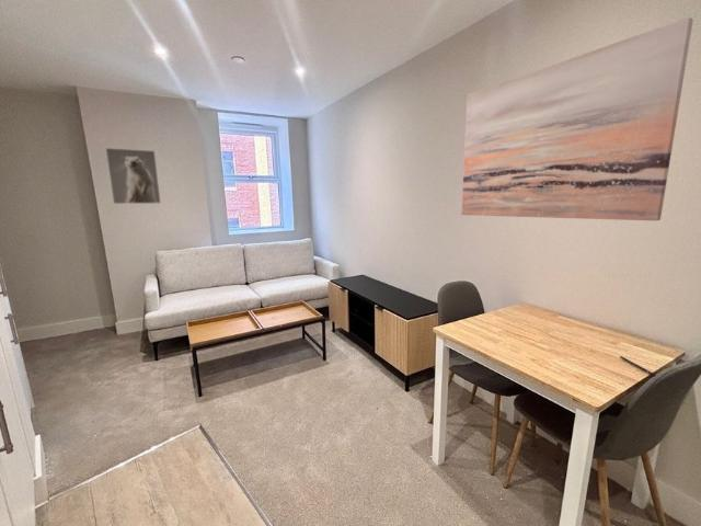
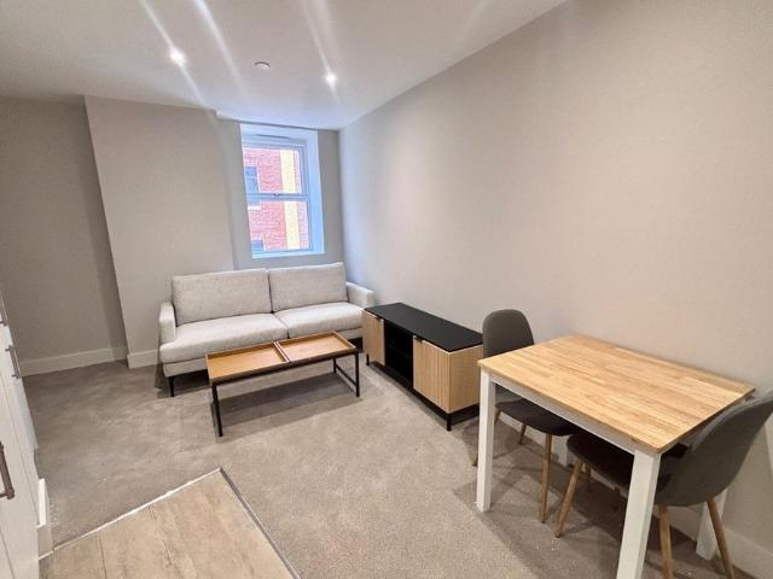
- wall art [460,15,694,221]
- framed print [105,147,162,205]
- pen [619,355,656,377]
